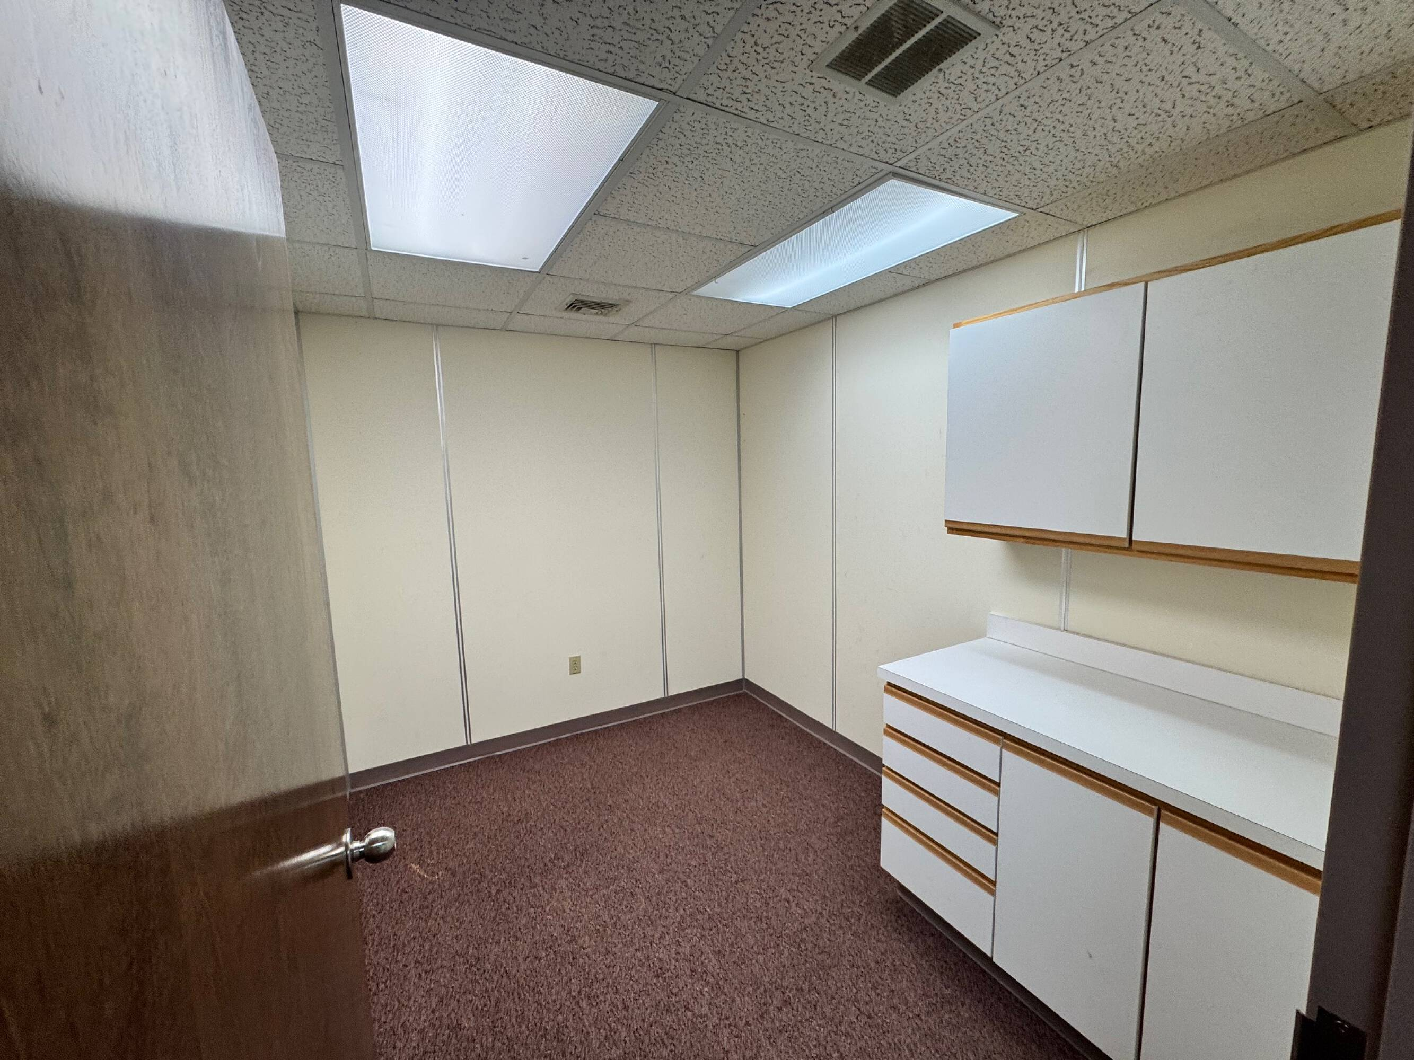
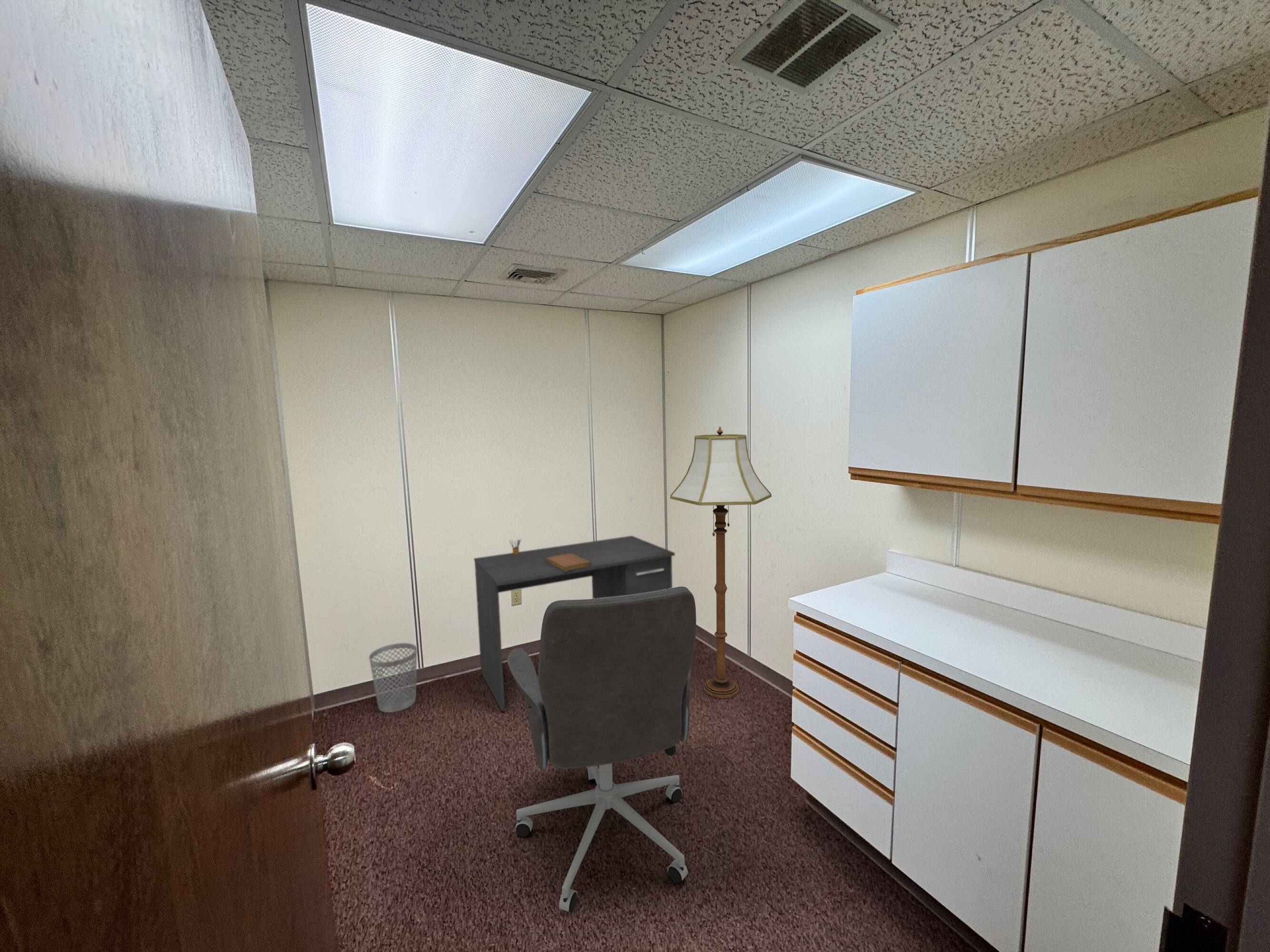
+ office chair [507,586,697,913]
+ wastebasket [369,643,418,713]
+ notebook [547,554,591,572]
+ floor lamp [670,426,772,699]
+ pencil box [509,538,522,555]
+ desk [473,535,676,712]
